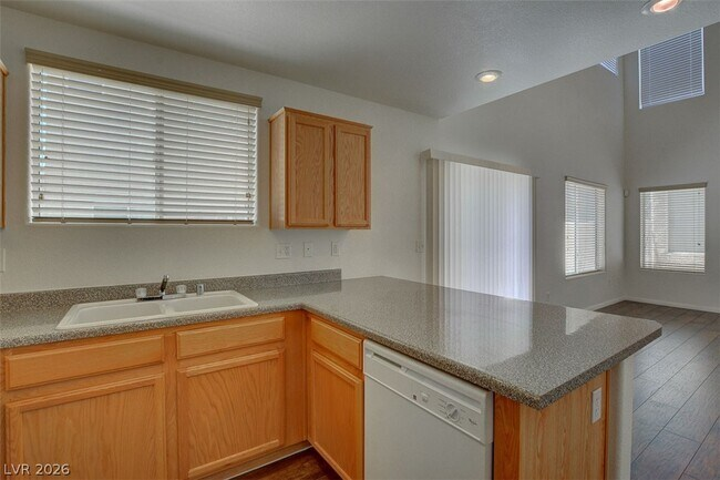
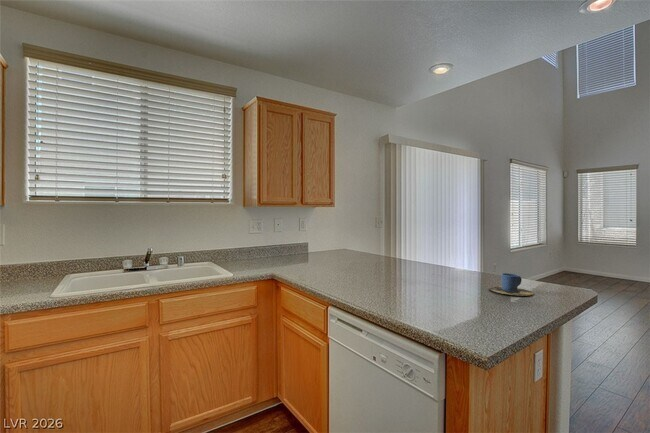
+ cup [488,272,534,297]
